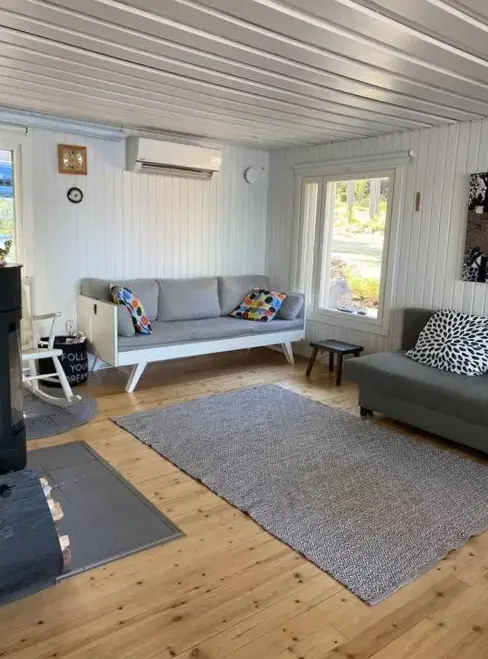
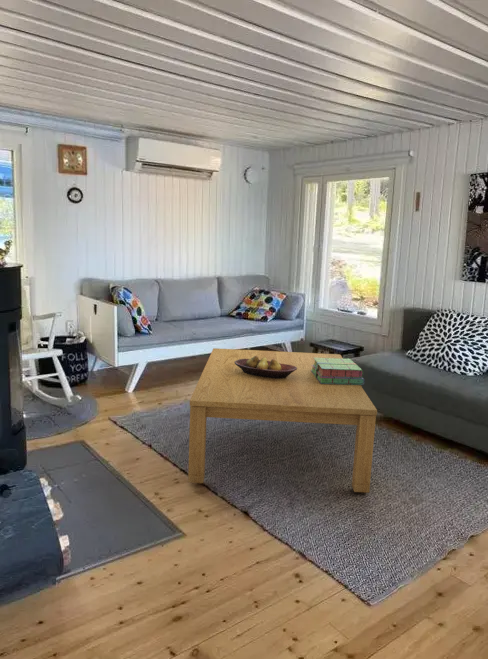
+ fruit bowl [234,356,297,379]
+ coffee table [187,347,378,494]
+ stack of books [311,358,366,386]
